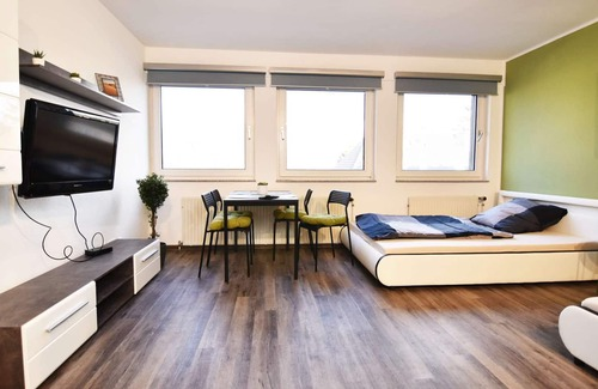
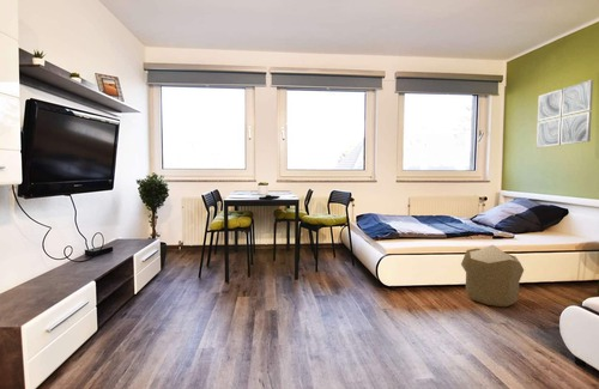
+ wall art [536,79,594,148]
+ pouf [460,244,525,308]
